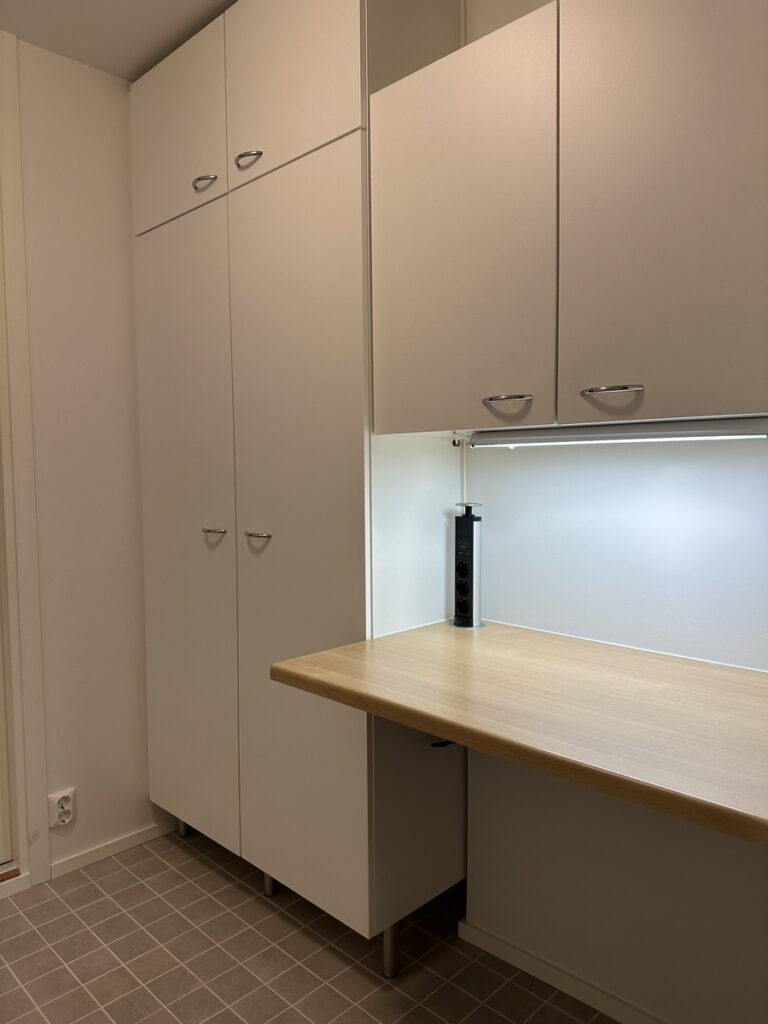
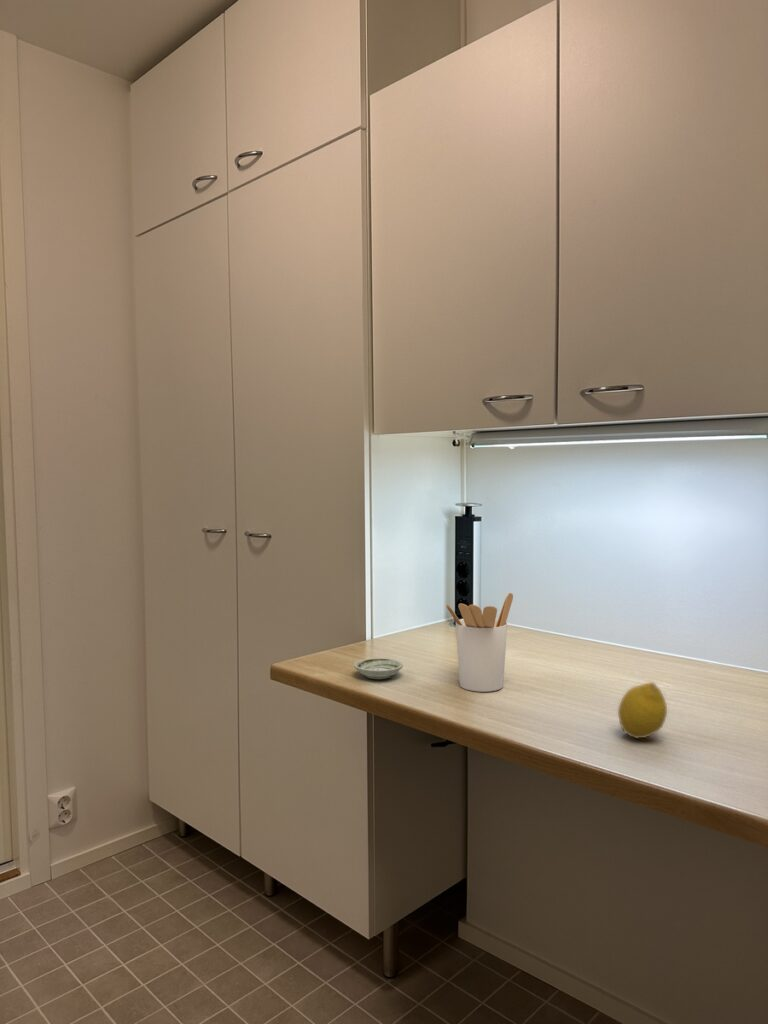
+ saucer [353,657,404,680]
+ fruit [617,681,668,739]
+ utensil holder [444,592,514,693]
